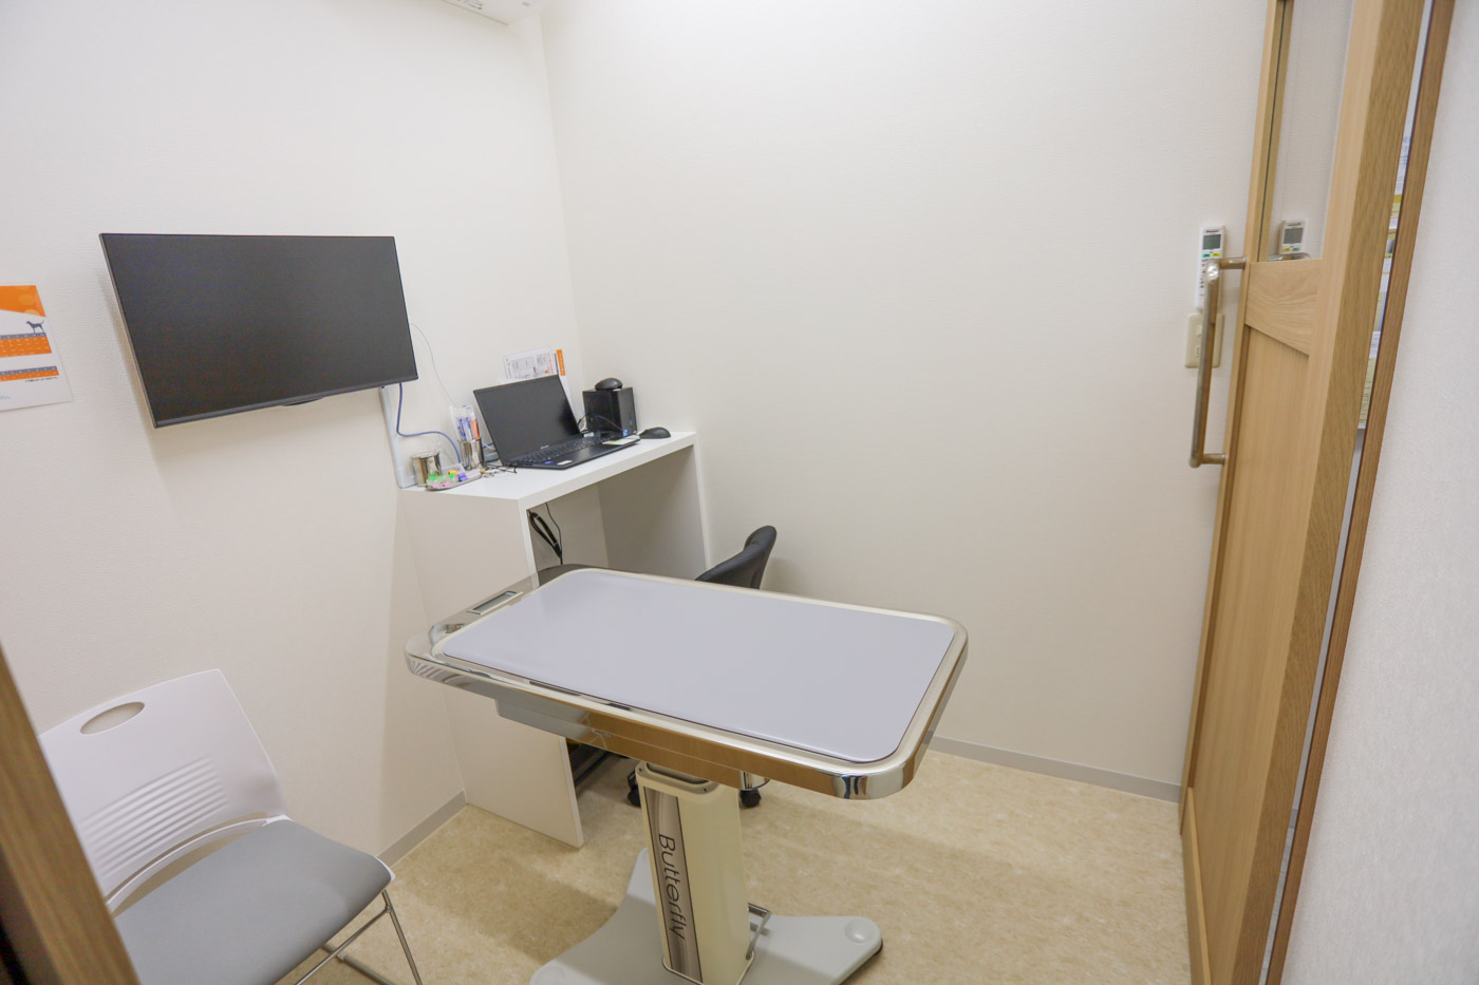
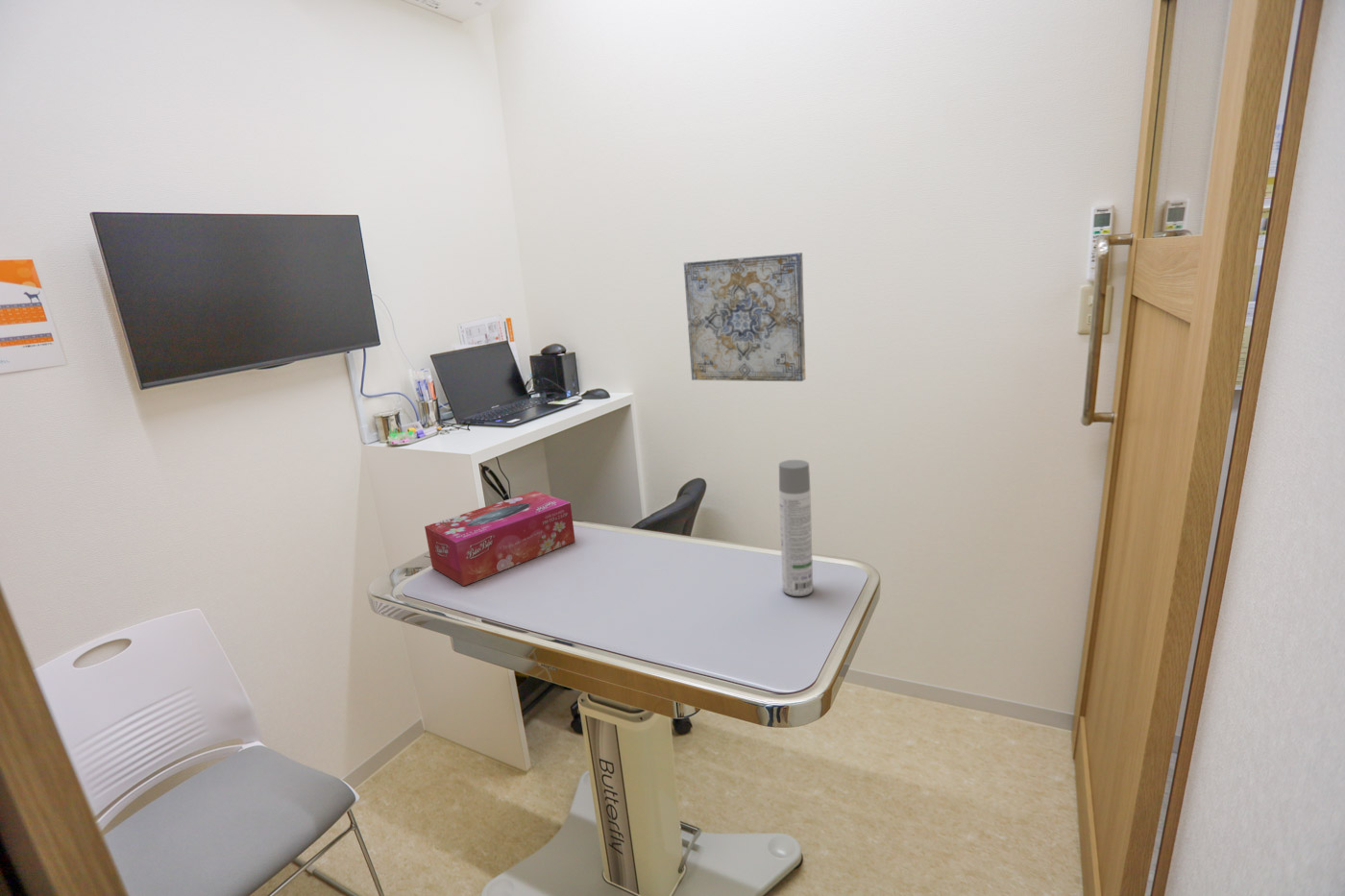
+ spray bottle [778,459,814,597]
+ wall art [683,252,807,382]
+ tissue box [424,490,576,587]
